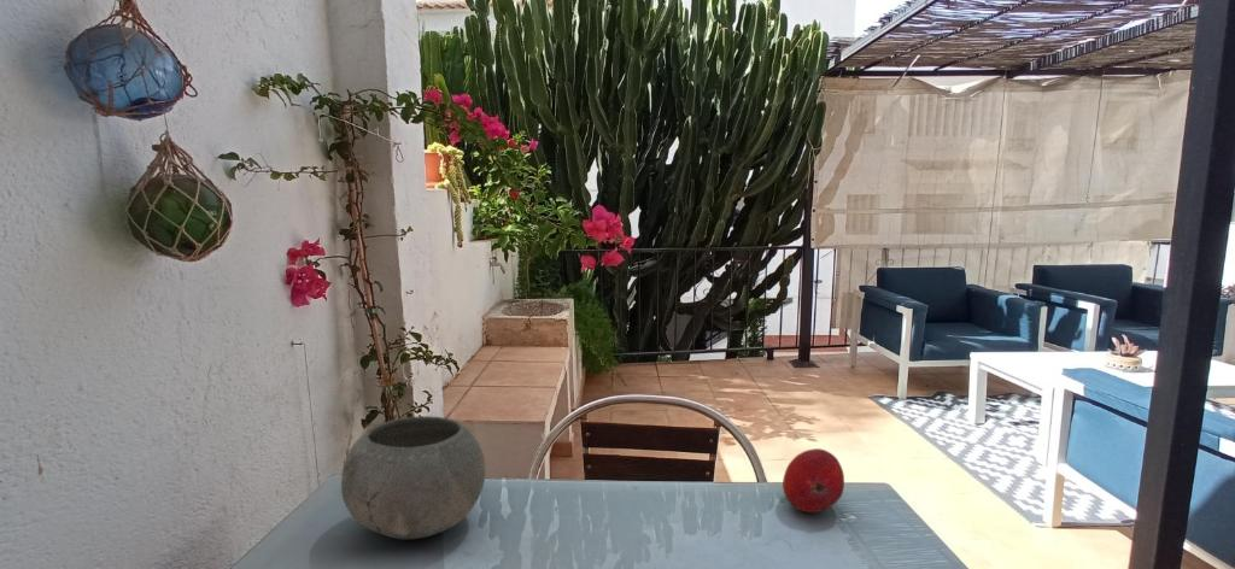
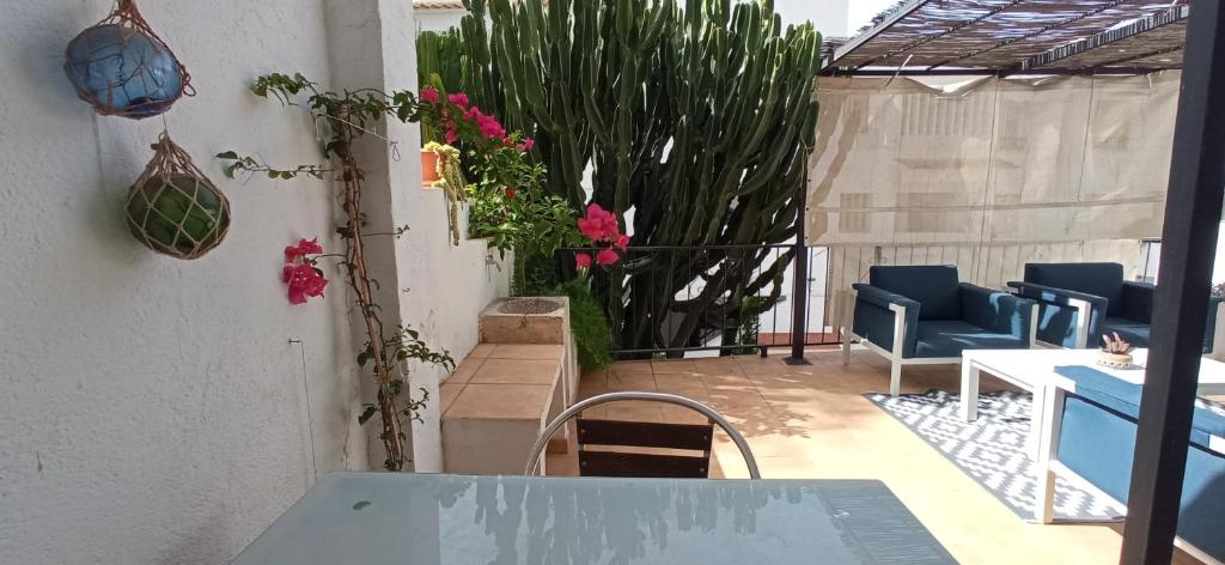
- fruit [782,447,845,514]
- bowl [340,415,486,540]
